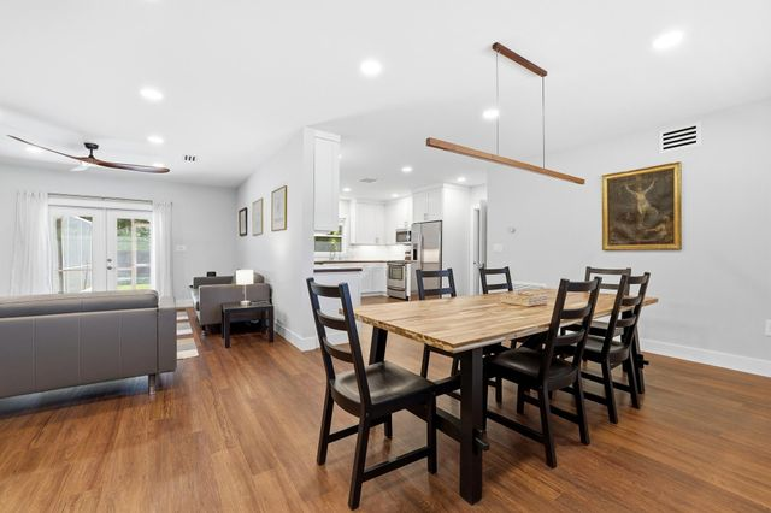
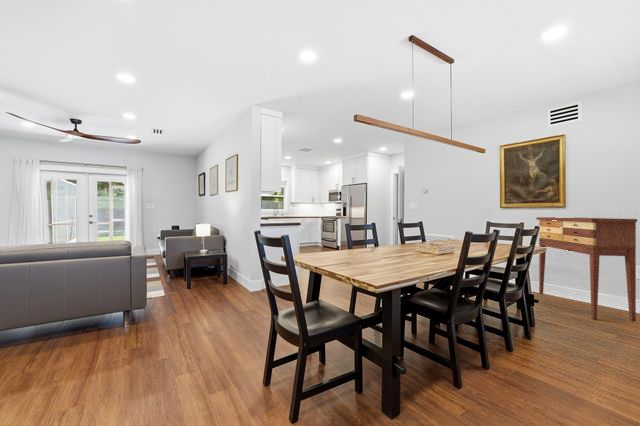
+ console table [535,216,638,322]
